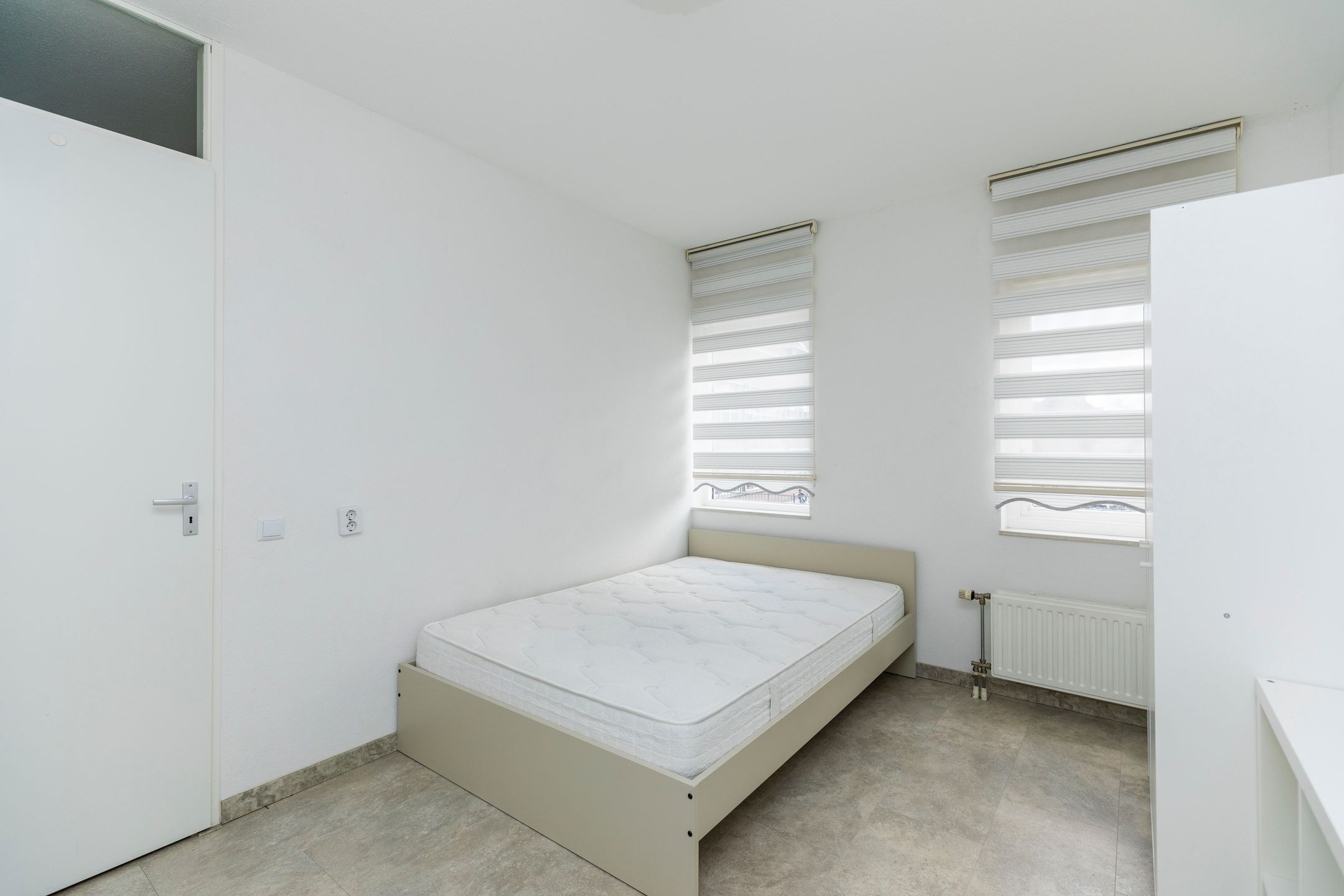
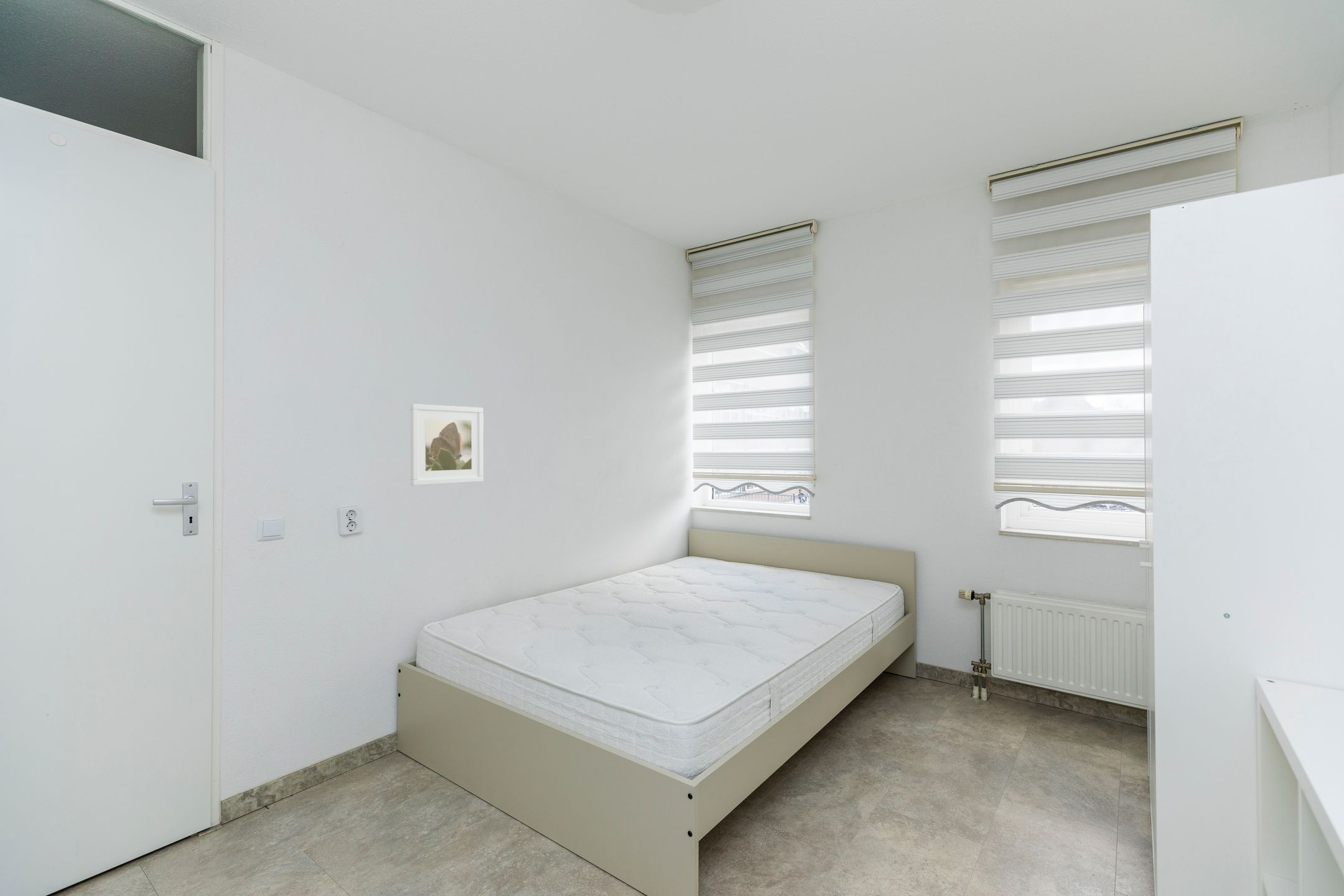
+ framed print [410,403,484,486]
